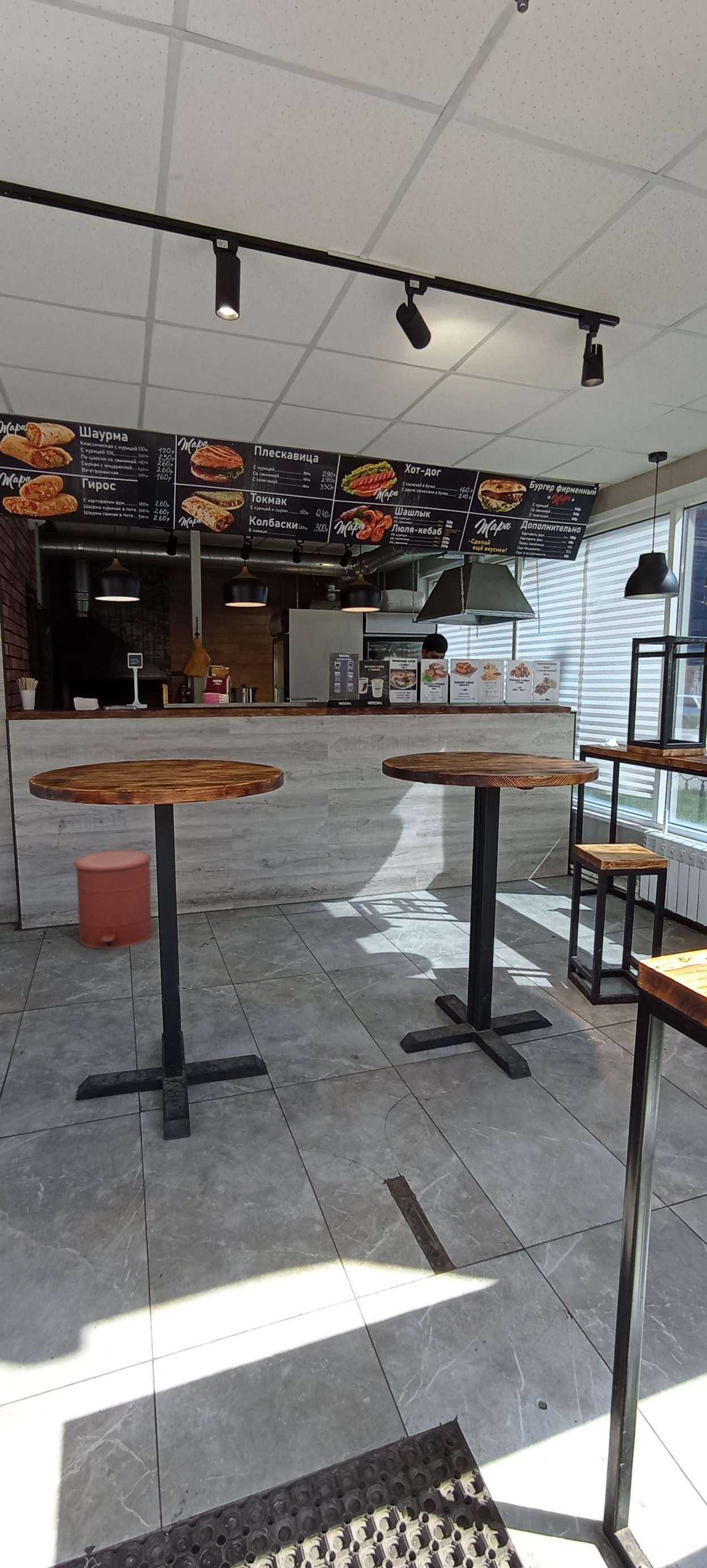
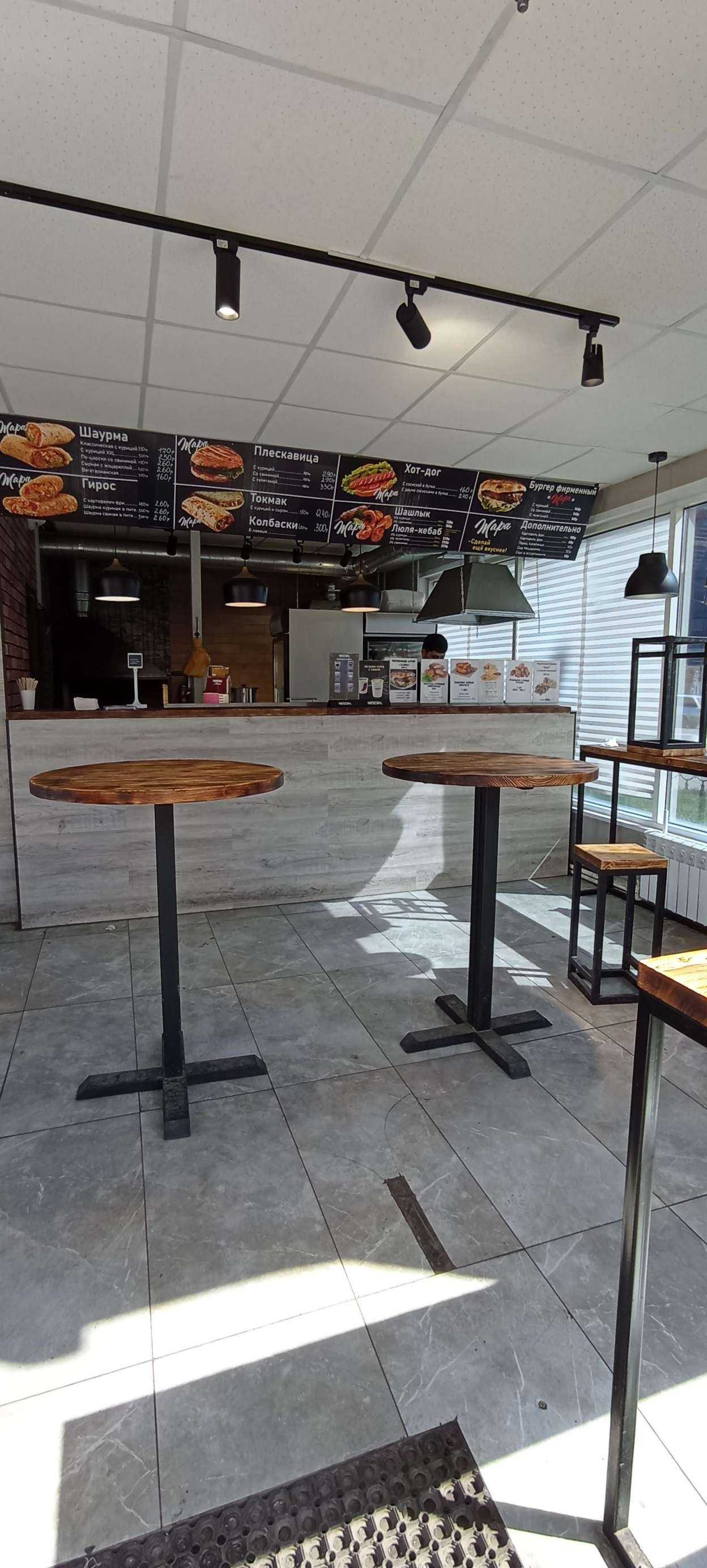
- trash can [73,850,153,949]
